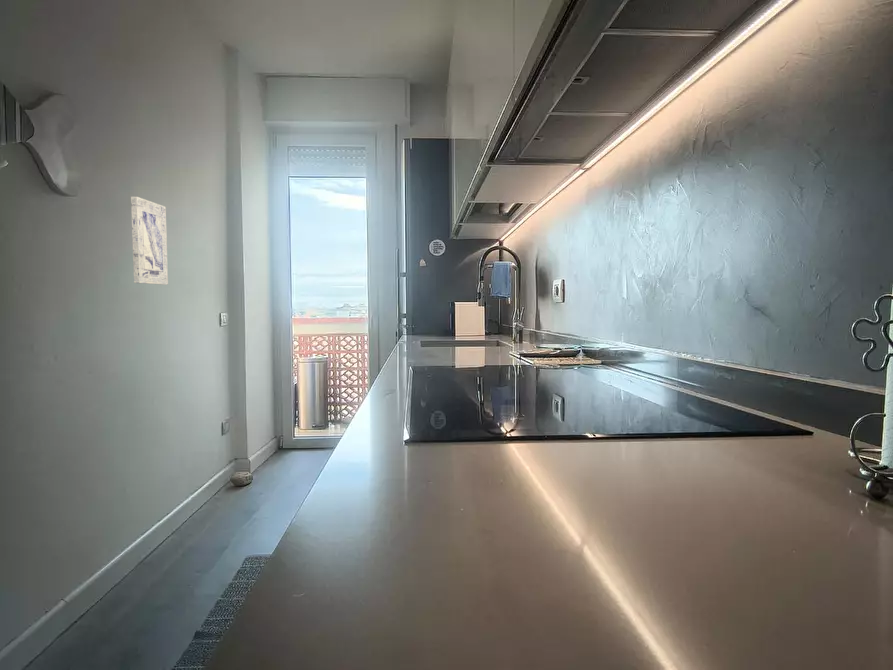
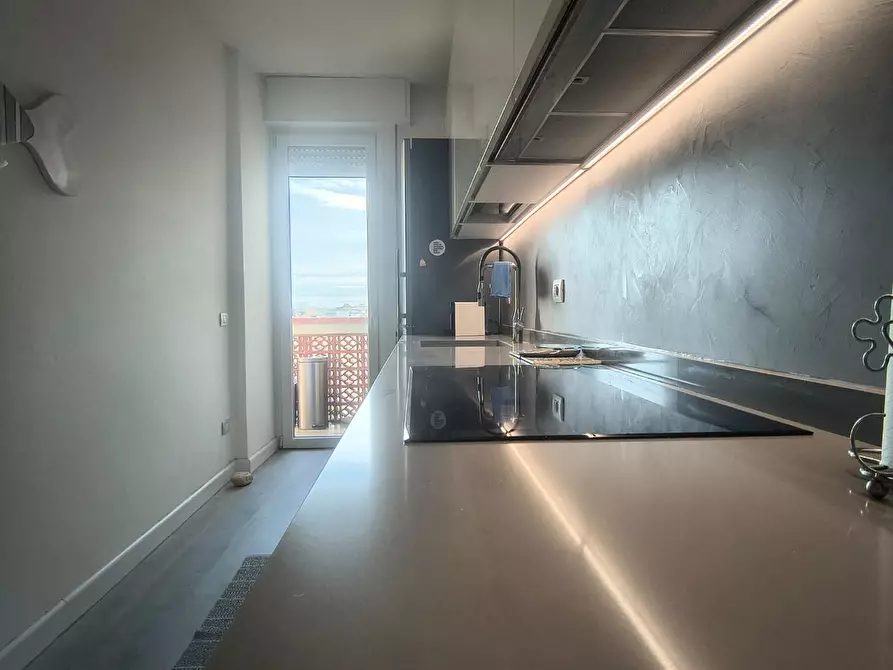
- wall art [130,196,169,286]
